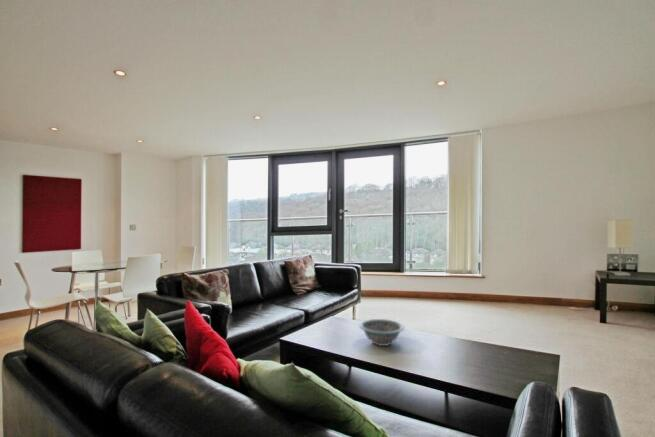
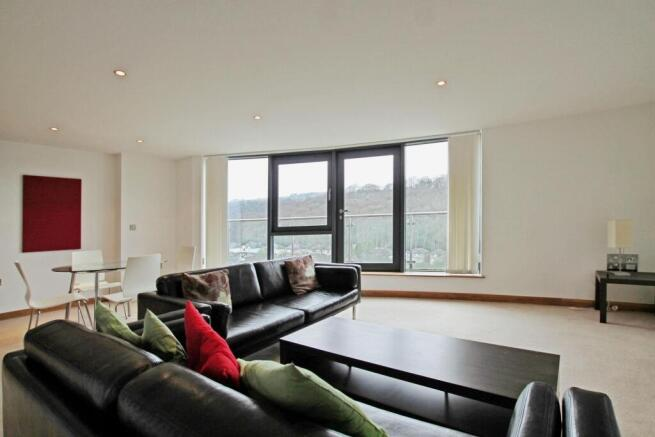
- decorative bowl [358,318,405,347]
